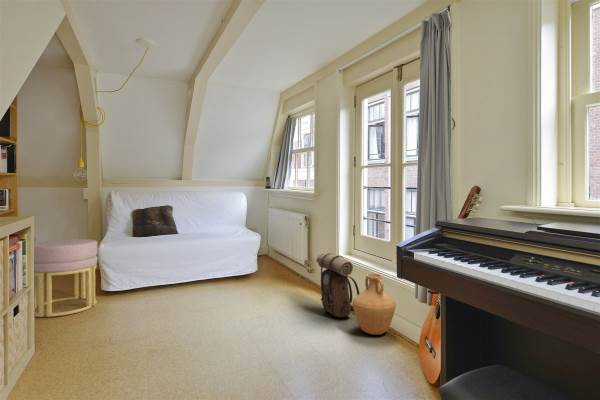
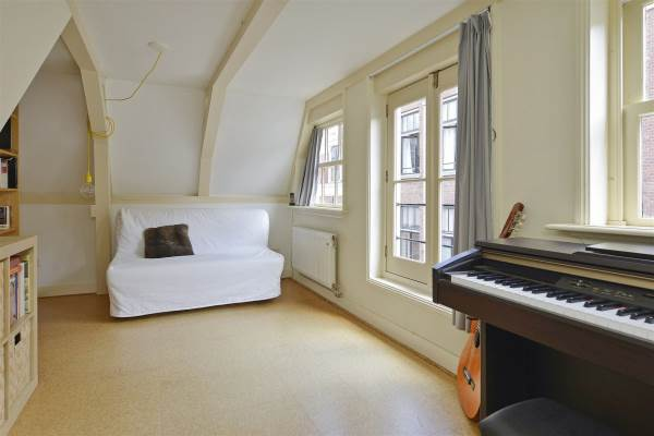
- vase [352,273,397,336]
- backpack [315,252,360,318]
- ottoman [33,238,99,318]
